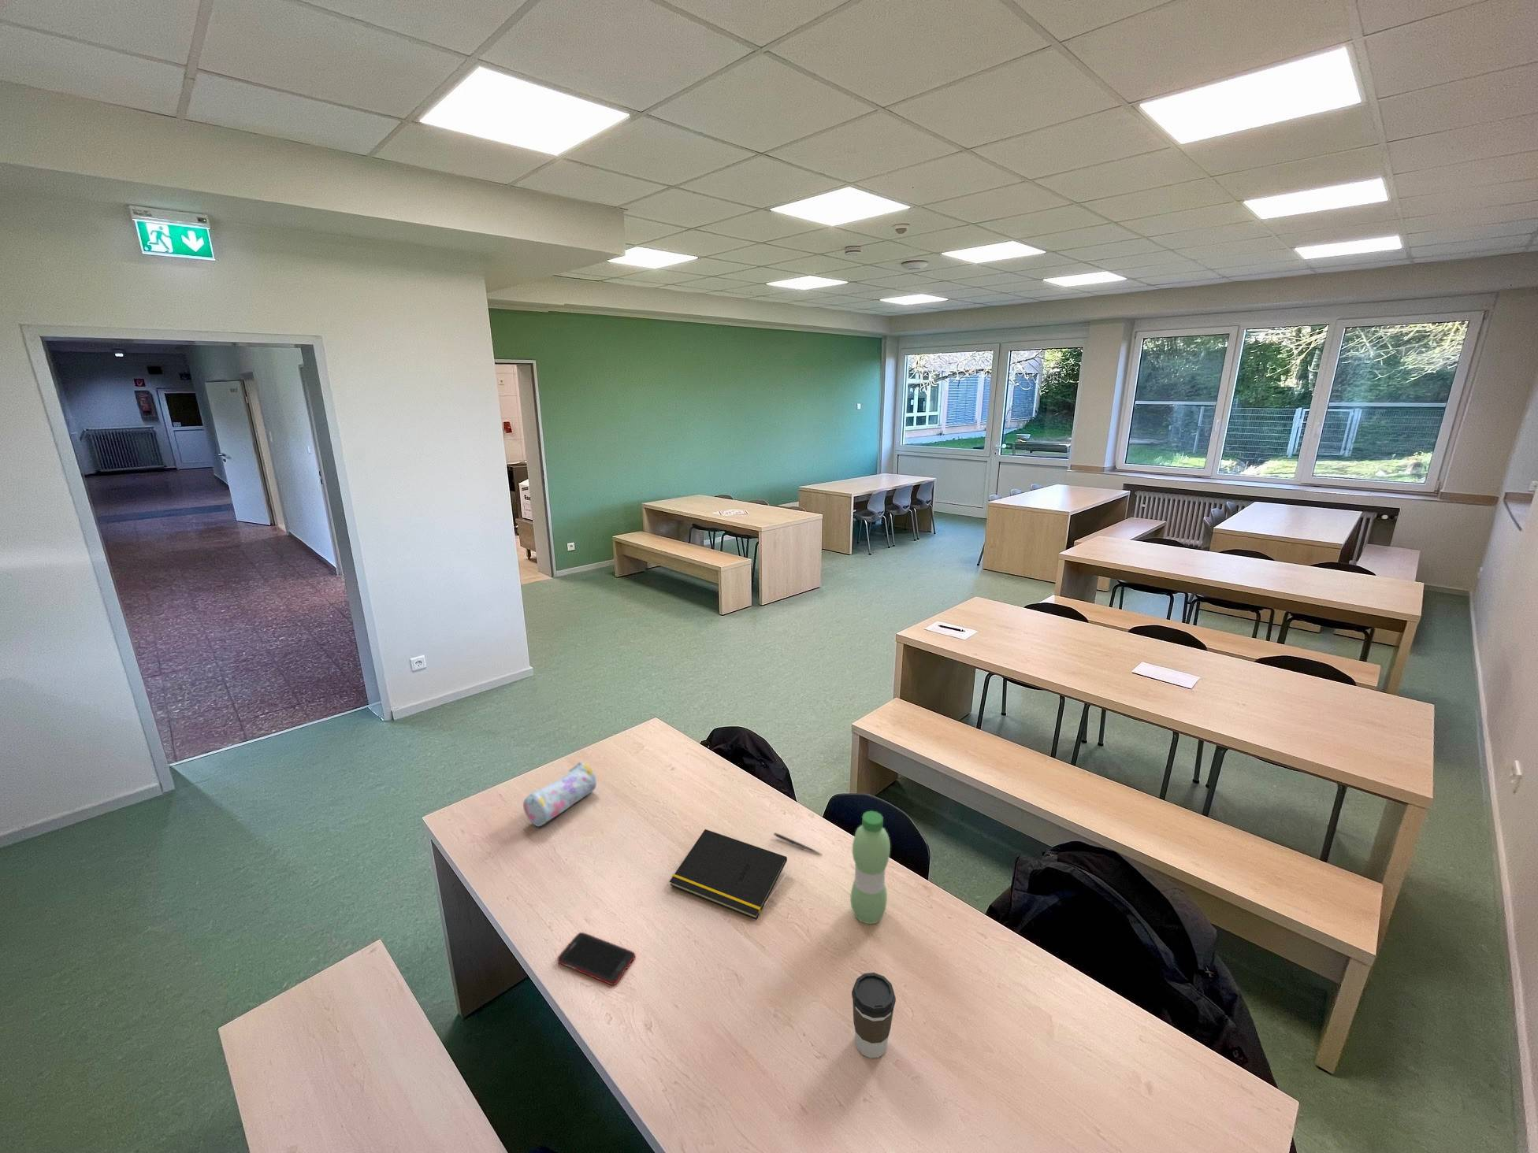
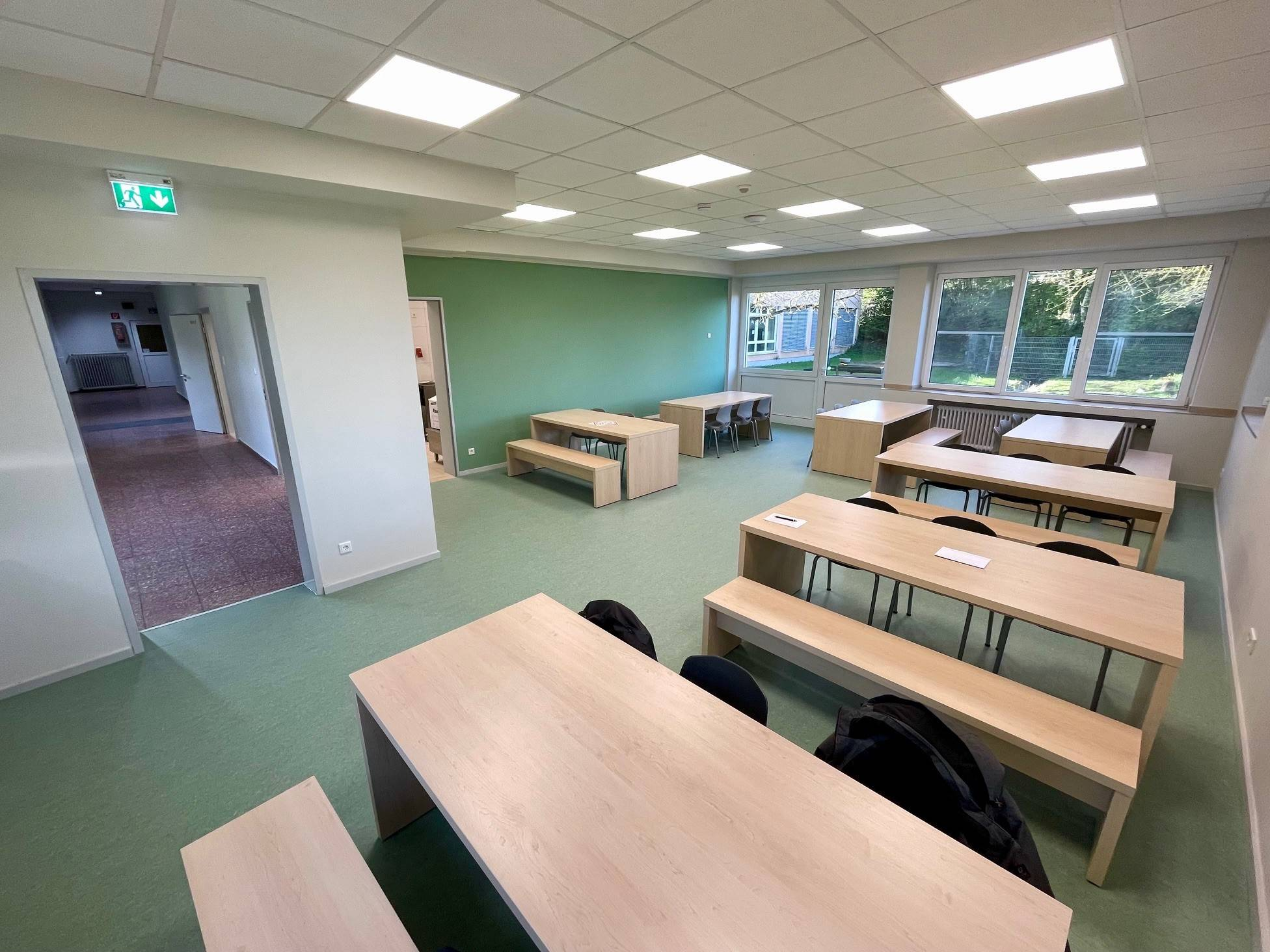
- cell phone [556,931,636,986]
- pencil case [522,762,597,827]
- water bottle [849,810,891,924]
- coffee cup [851,971,896,1060]
- pen [773,832,823,856]
- notepad [668,828,788,920]
